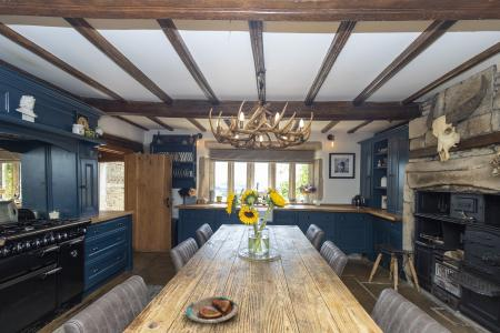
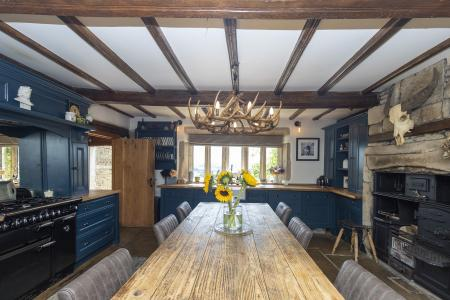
- plate [184,295,239,324]
